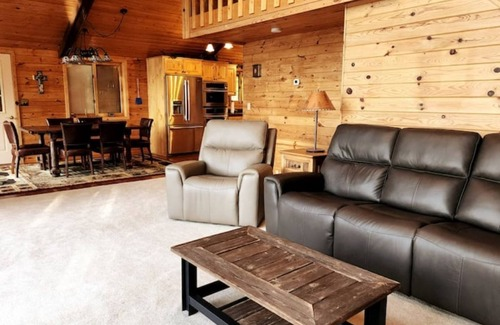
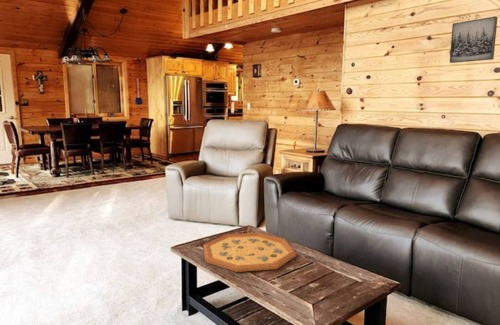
+ decorative tray [202,232,297,273]
+ wall art [449,16,499,64]
